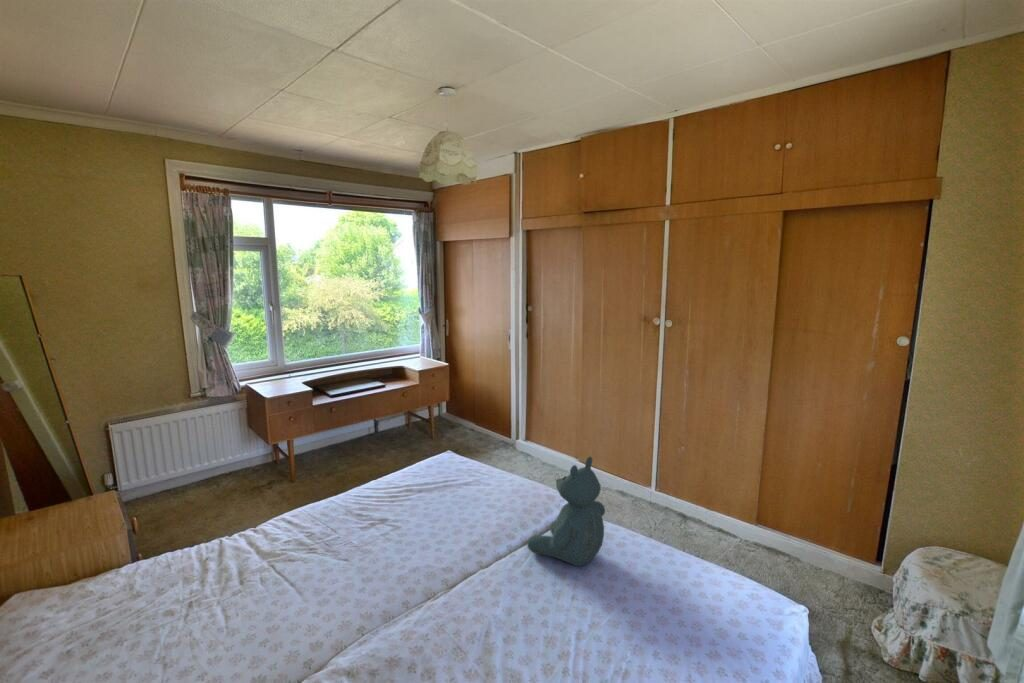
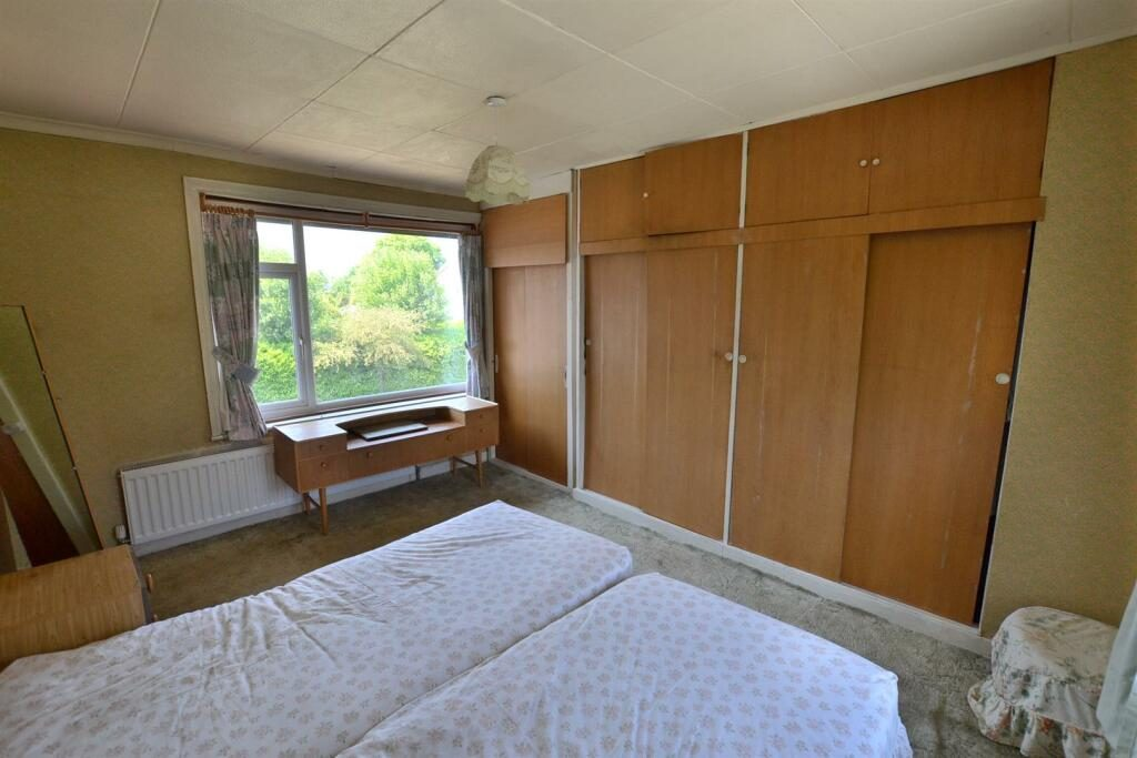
- teddy bear [526,456,606,567]
